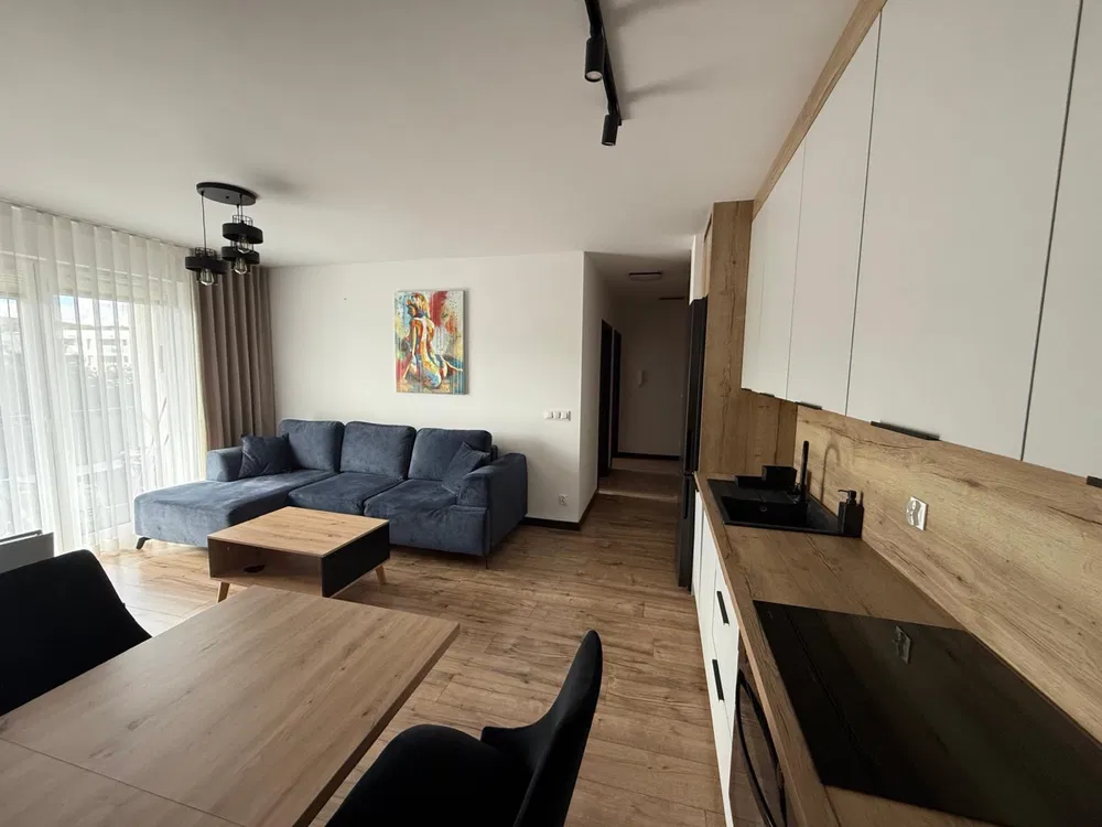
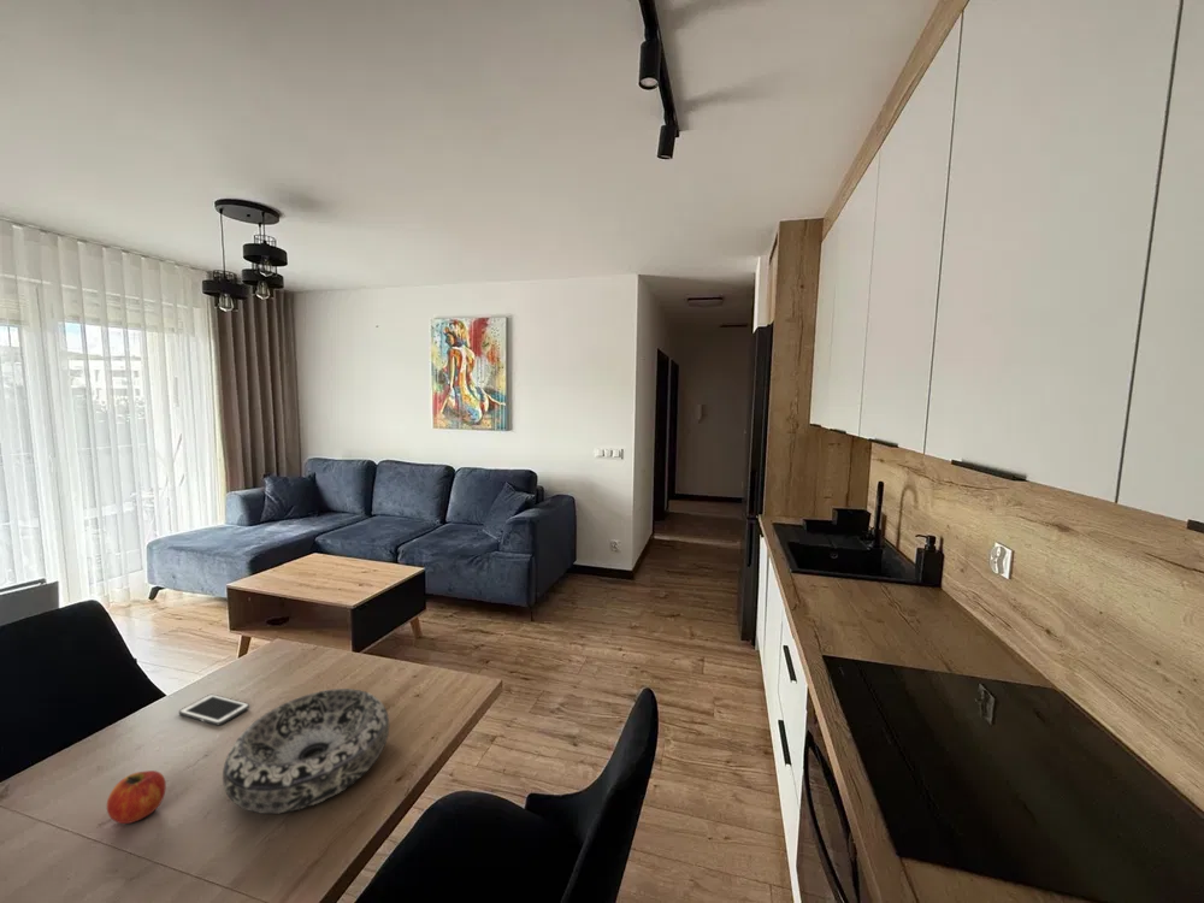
+ cell phone [178,694,250,726]
+ fruit [106,769,167,825]
+ decorative bowl [222,687,390,815]
